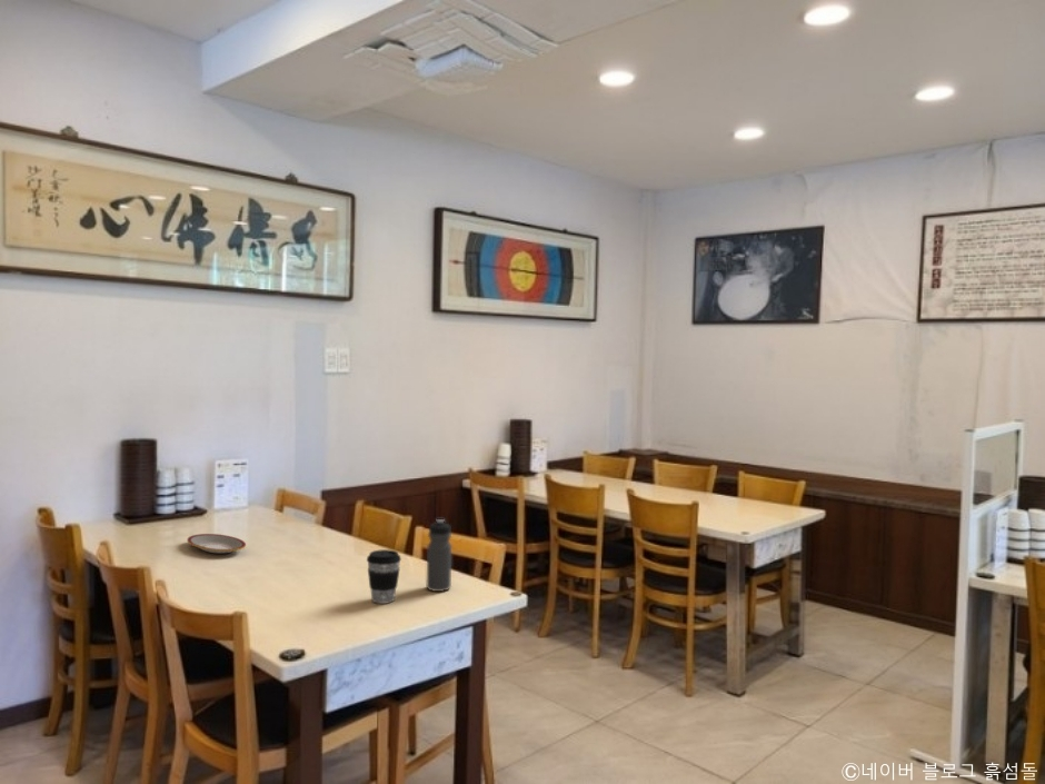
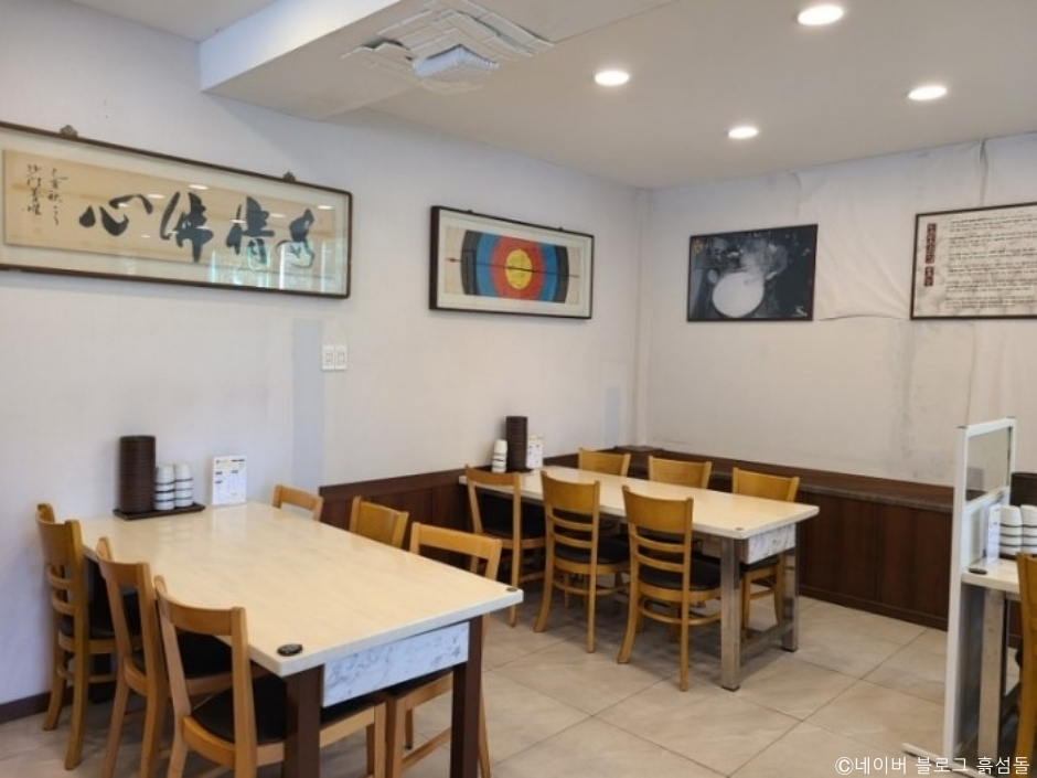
- coffee cup [366,548,402,605]
- plate [187,533,247,555]
- water bottle [425,518,452,593]
